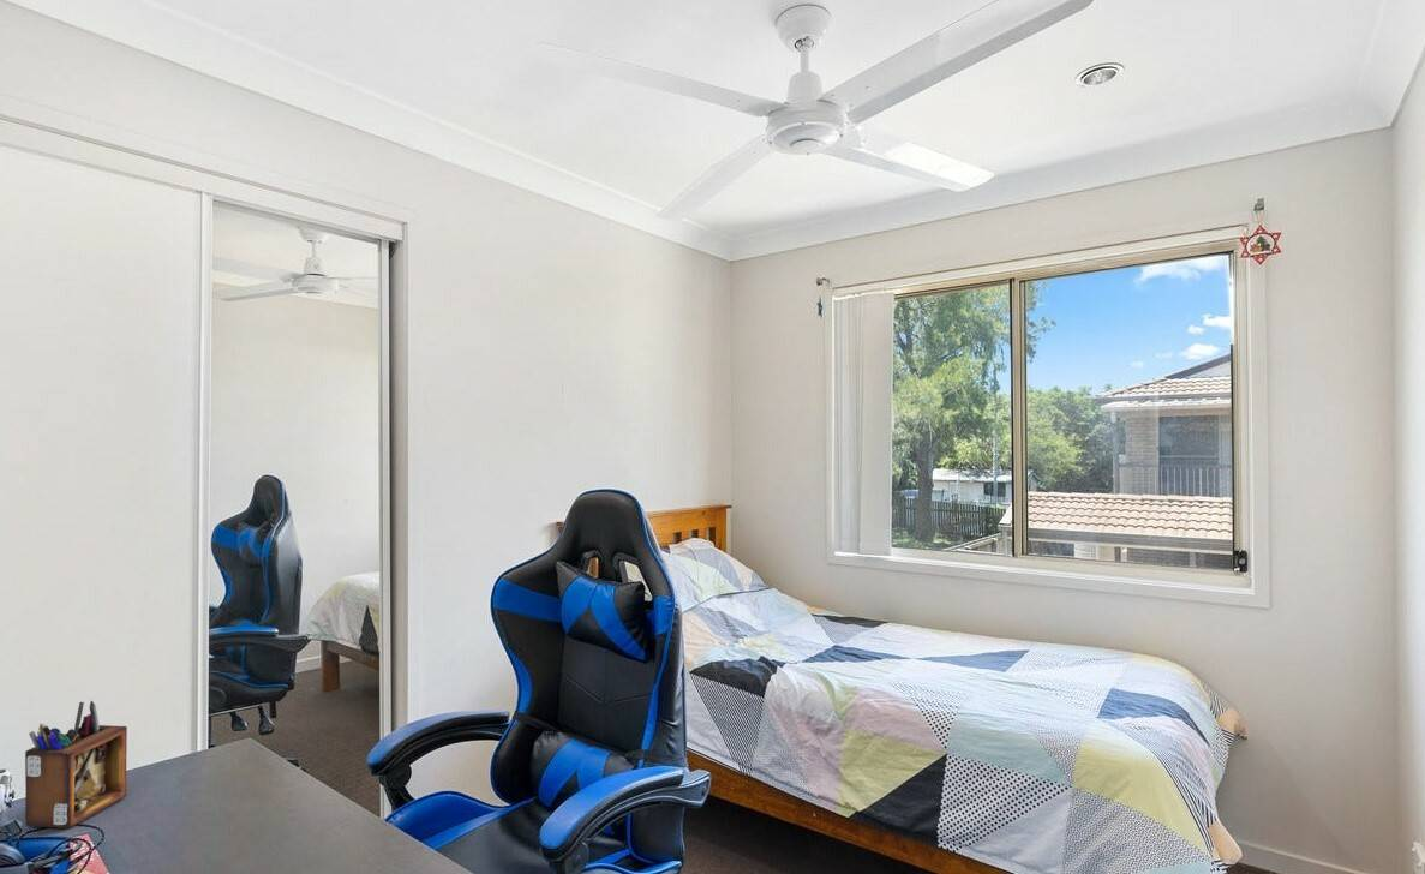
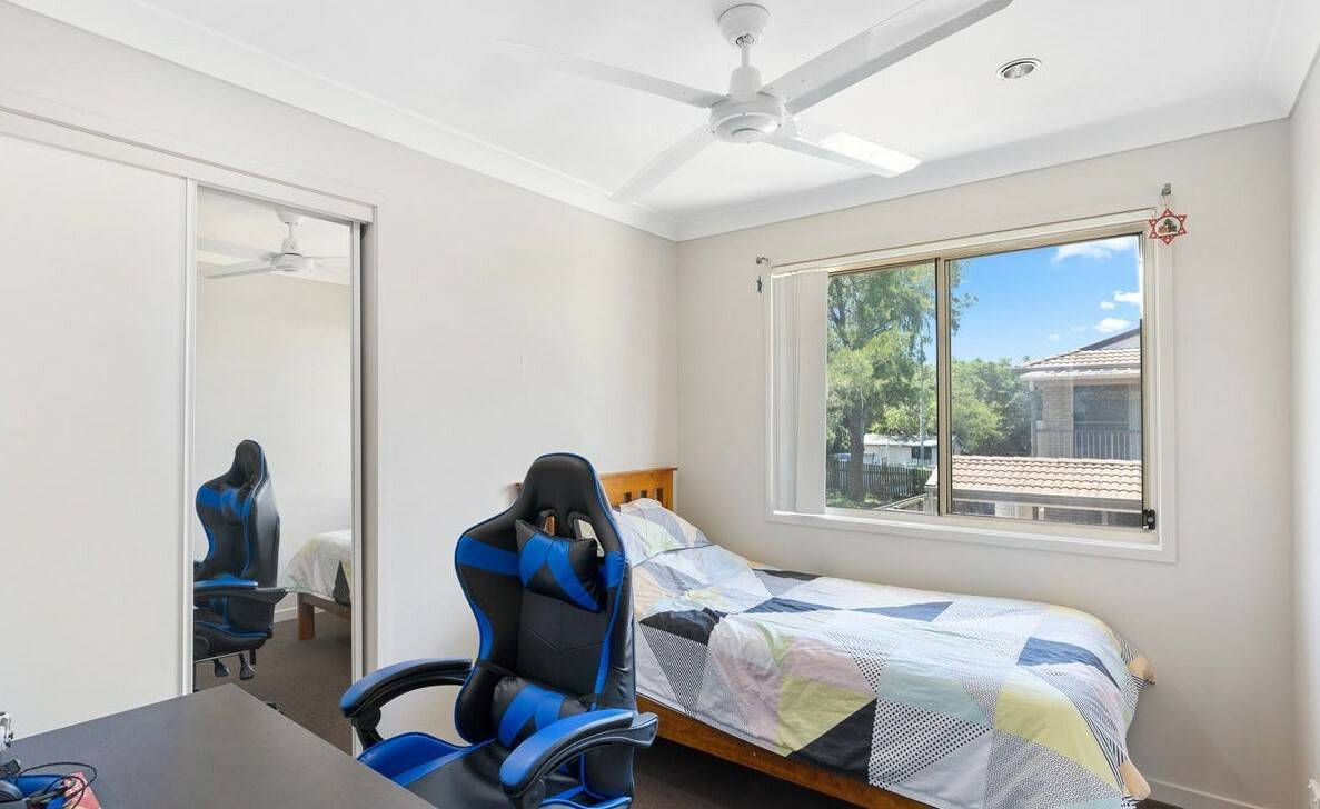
- desk organizer [24,700,128,830]
